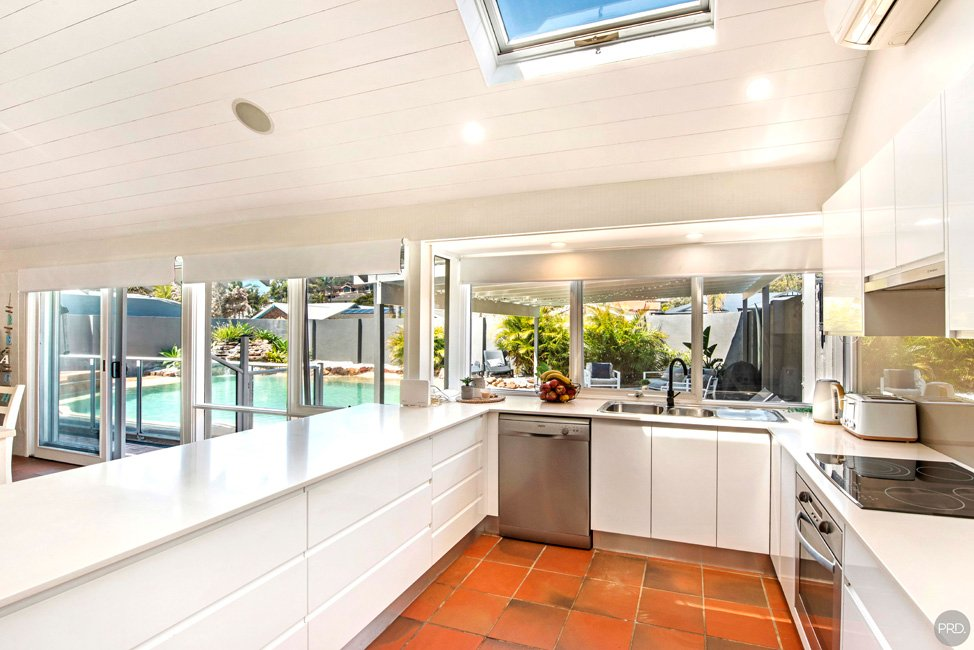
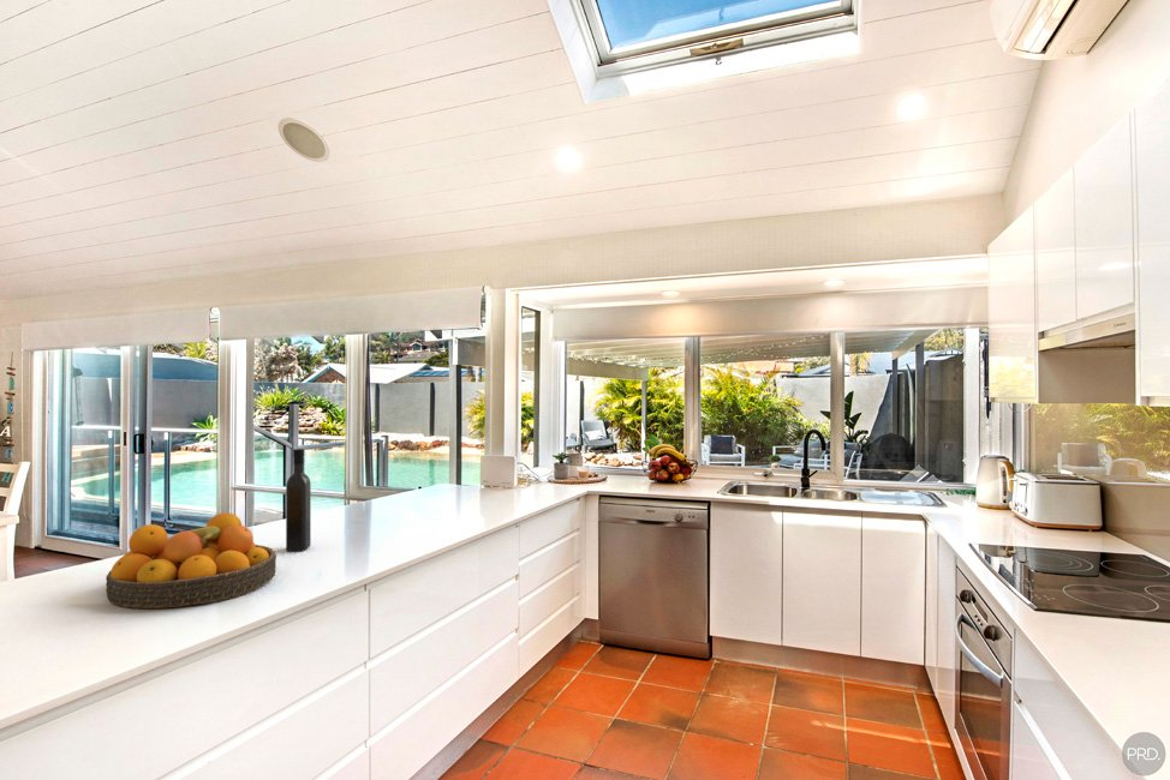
+ wine bottle [285,448,312,552]
+ fruit bowl [105,512,277,610]
